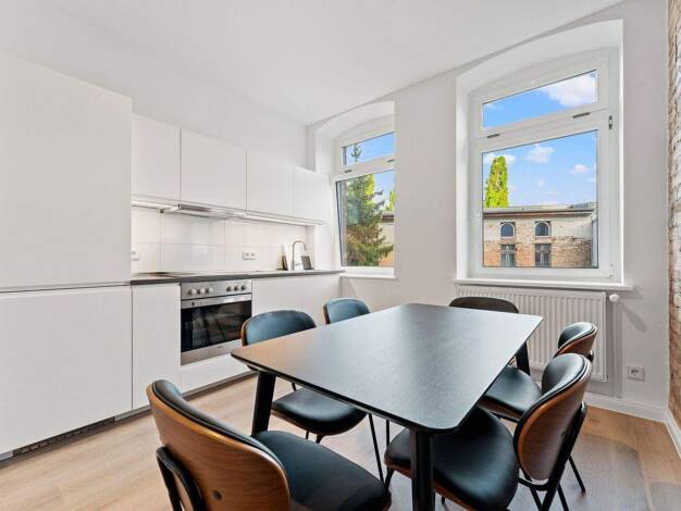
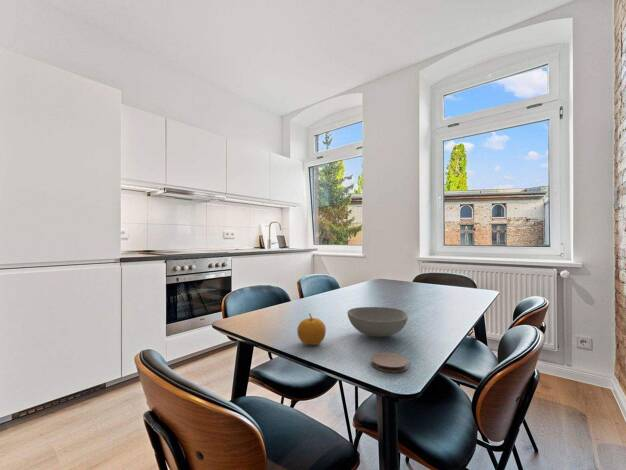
+ coaster [370,352,409,373]
+ fruit [296,312,327,346]
+ bowl [347,306,409,338]
